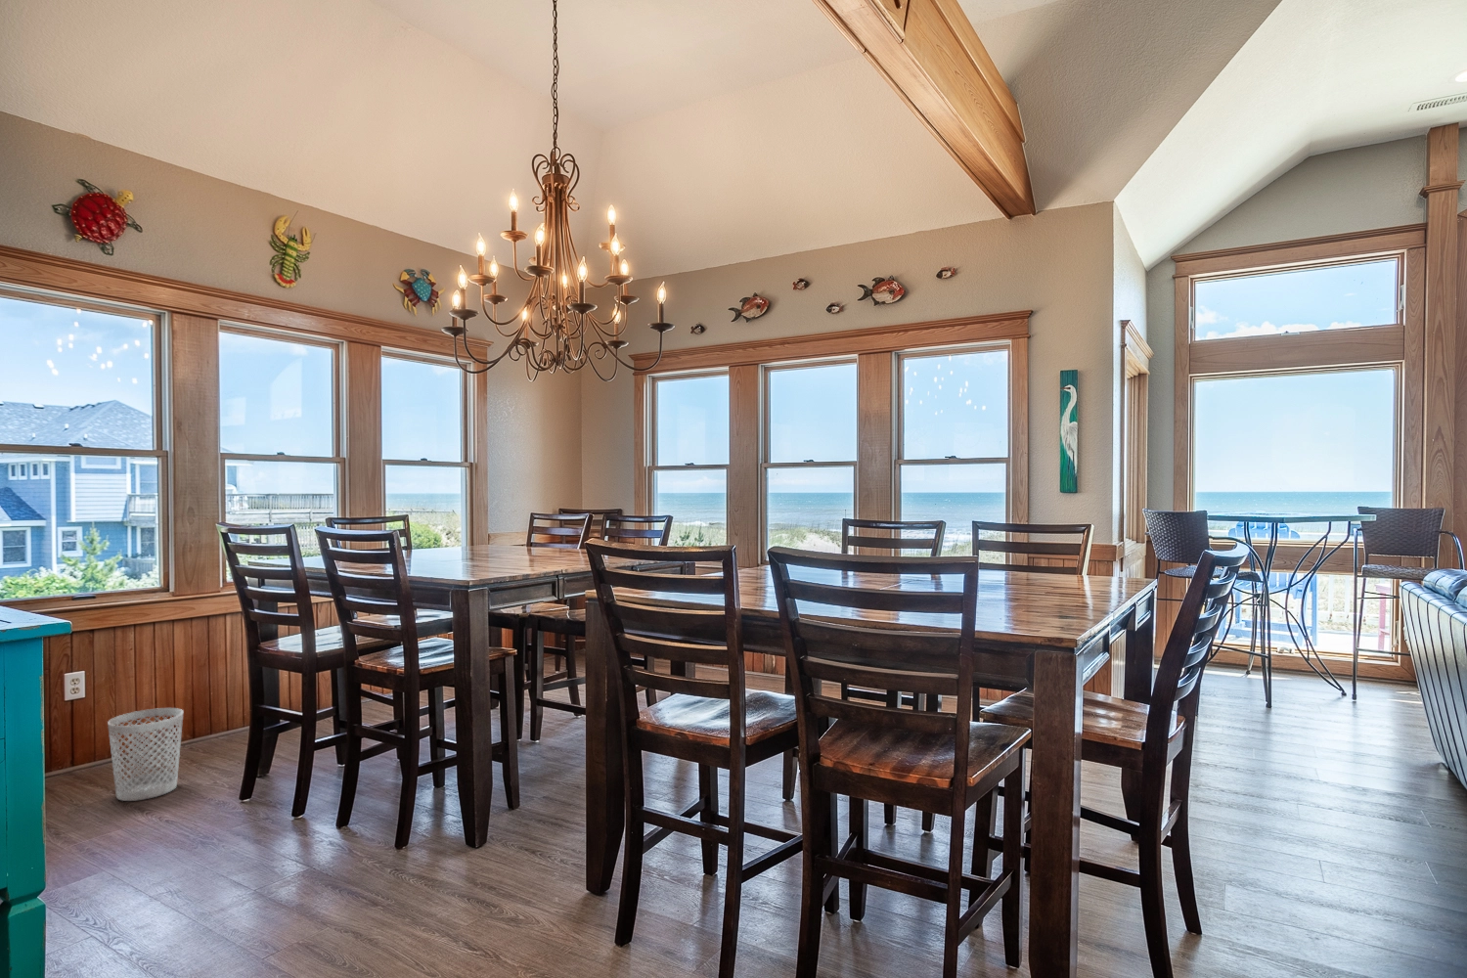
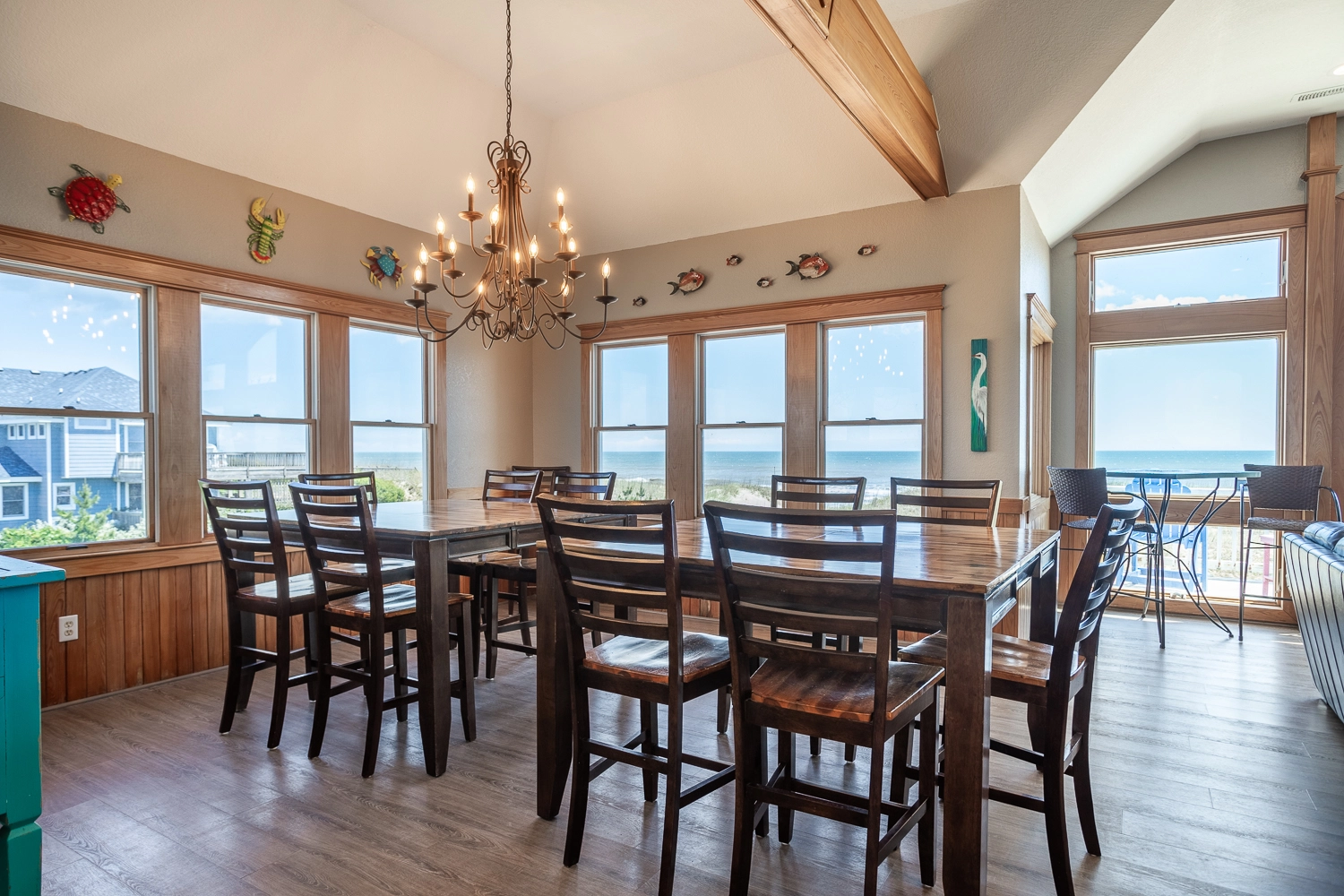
- wastebasket [107,707,183,802]
